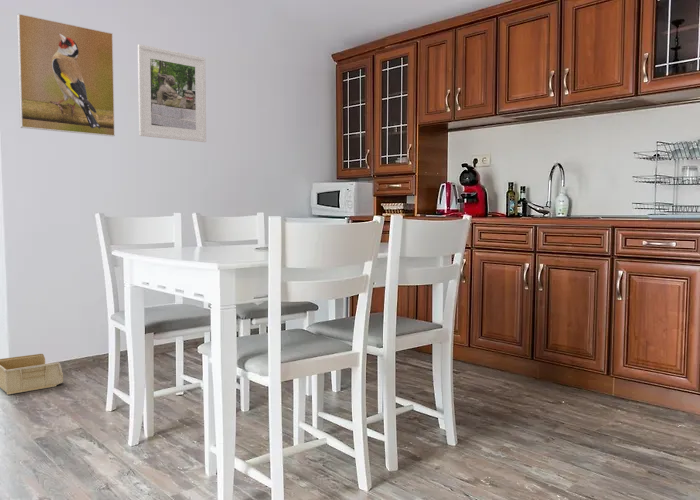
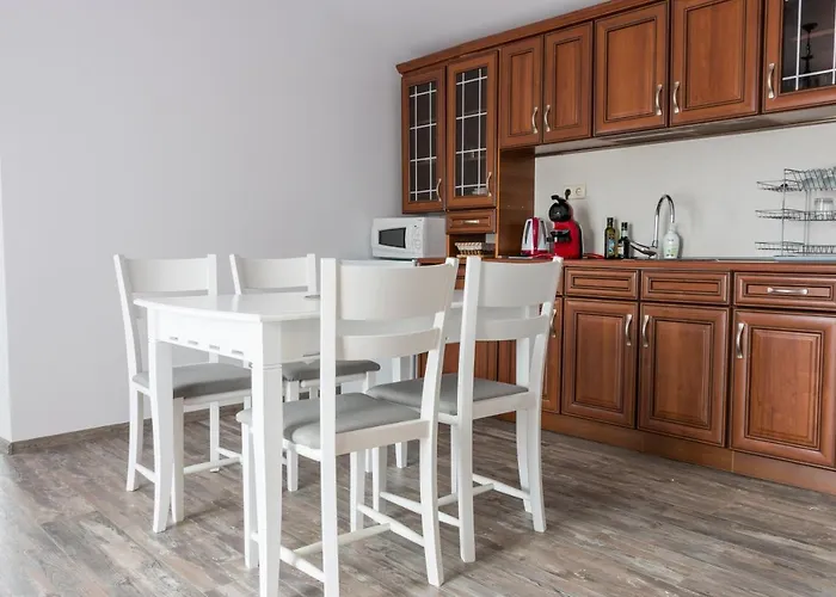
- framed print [16,13,116,137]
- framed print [137,43,207,143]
- storage bin [0,353,64,395]
